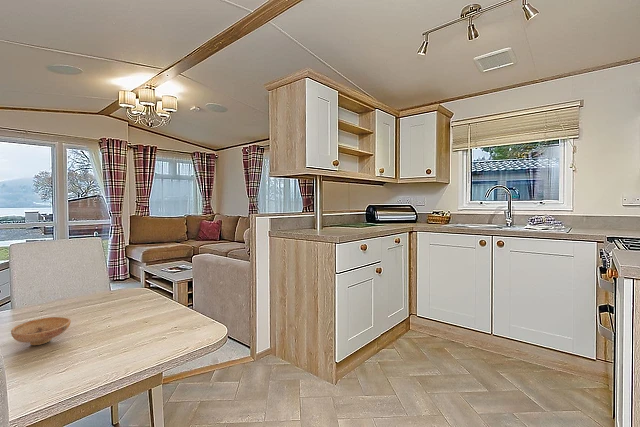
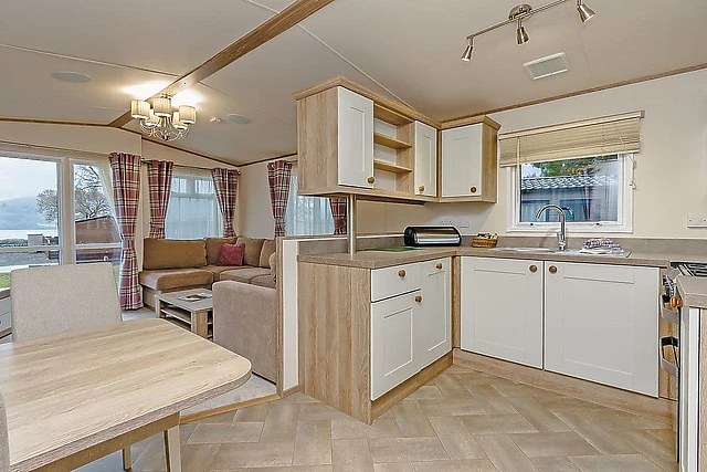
- bowl [10,316,72,346]
